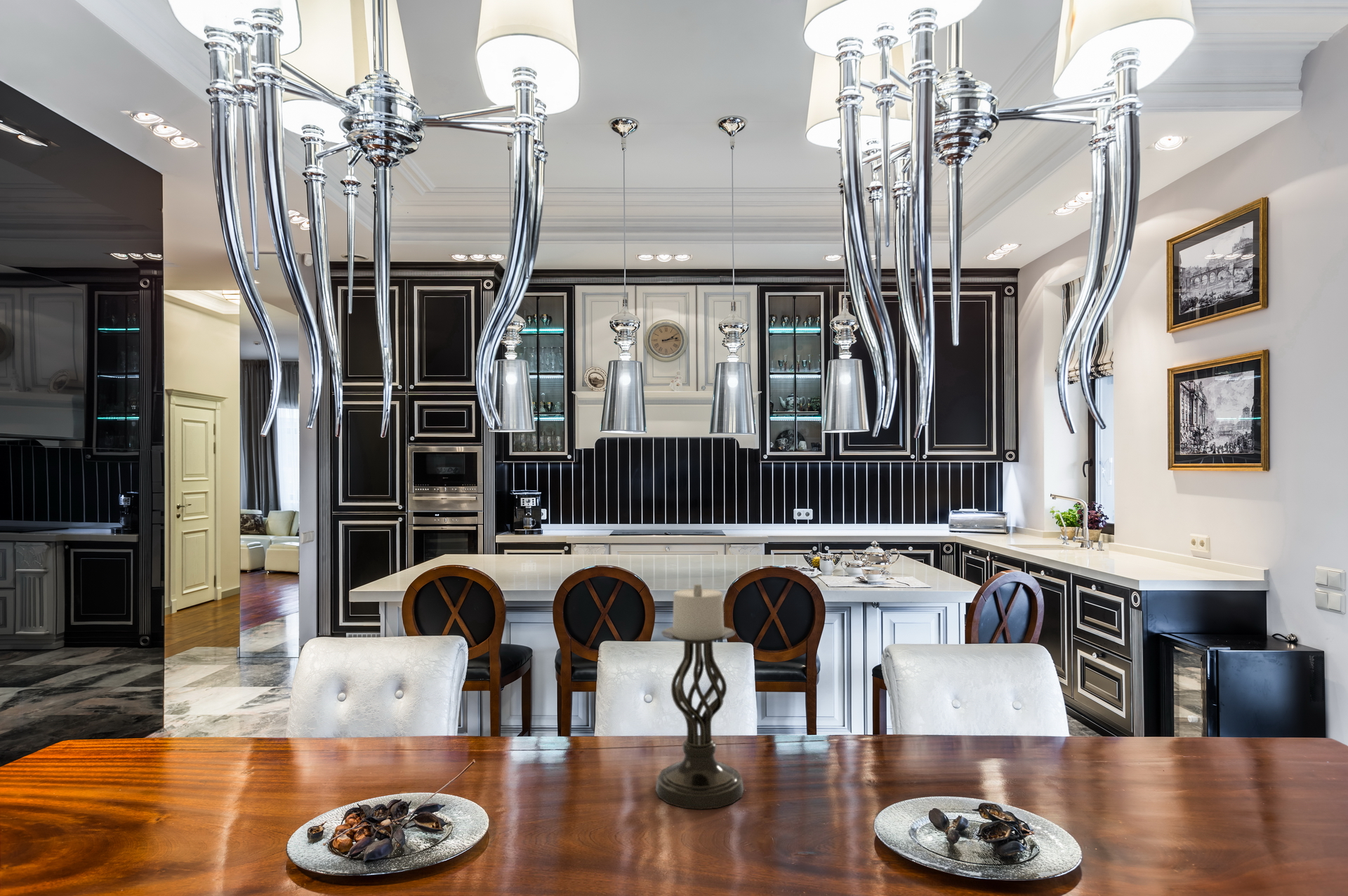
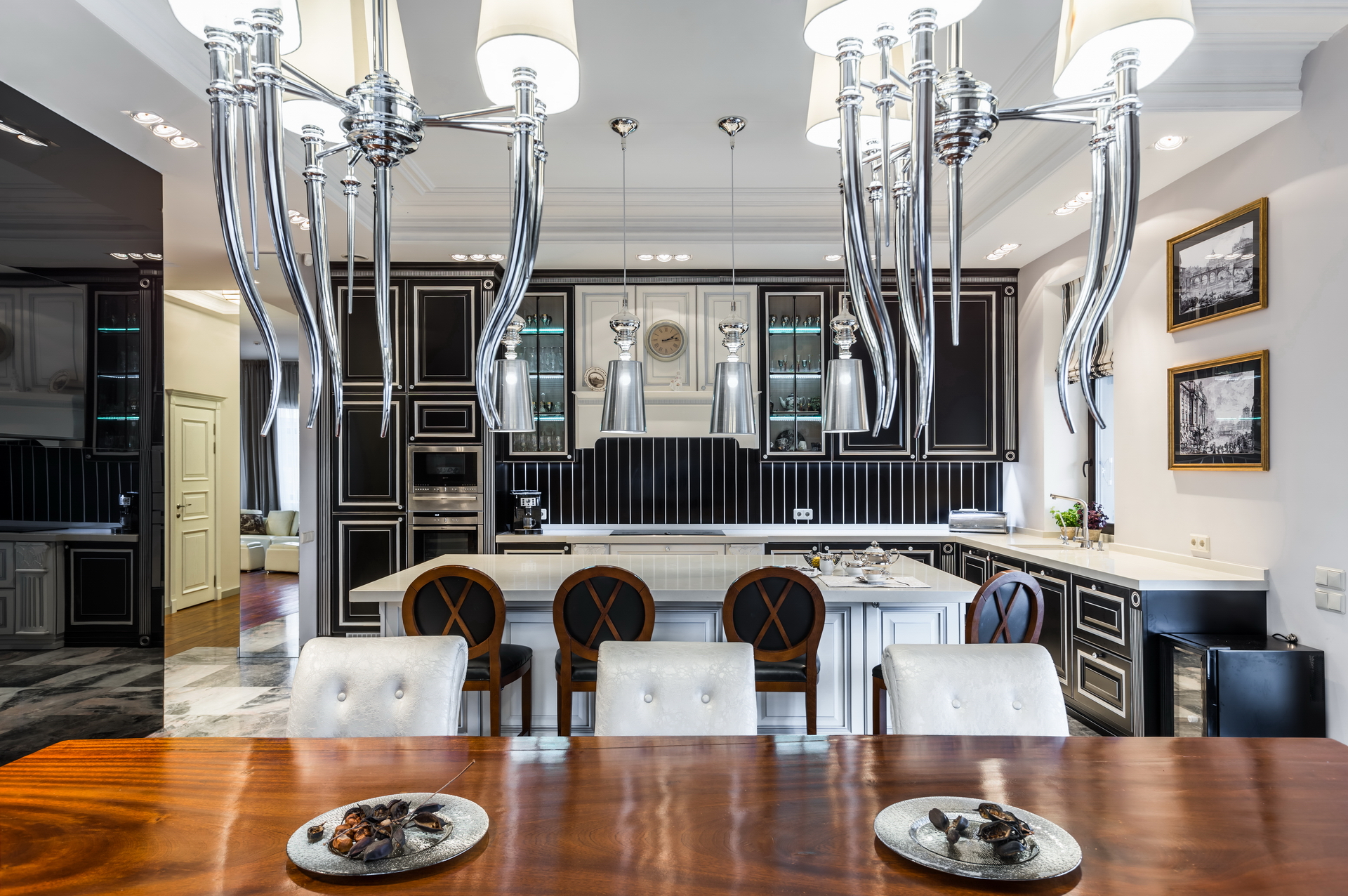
- candle holder [655,584,744,810]
